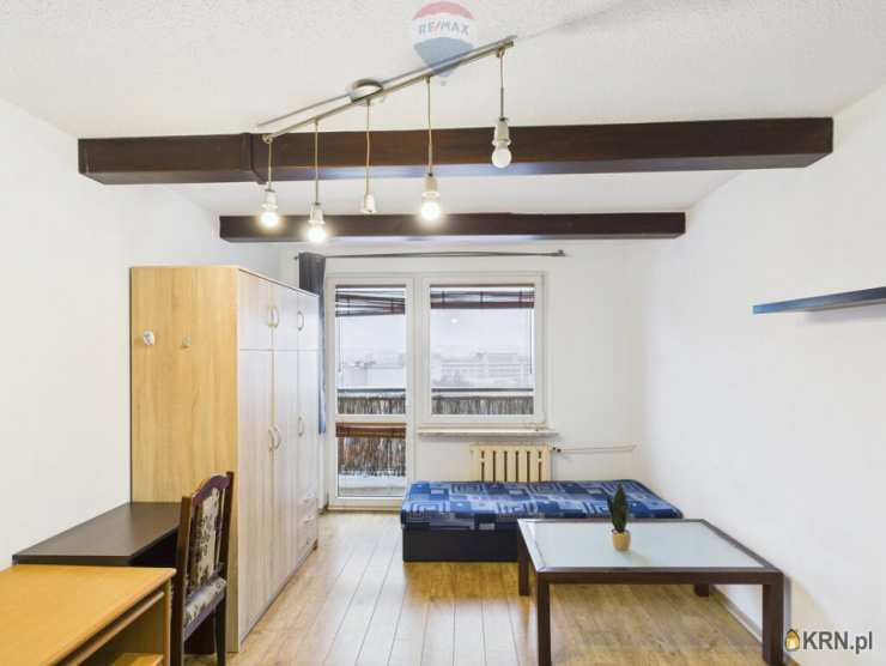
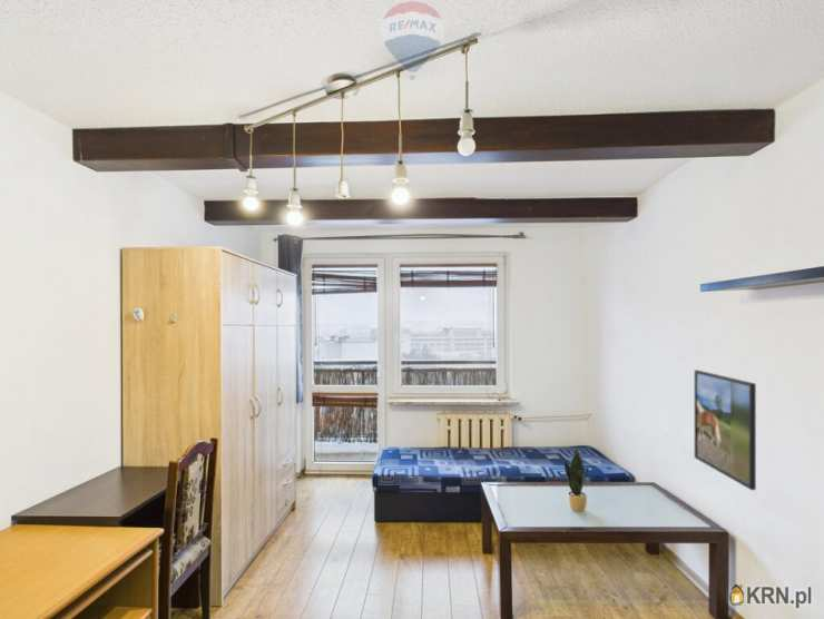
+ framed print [694,369,757,491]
